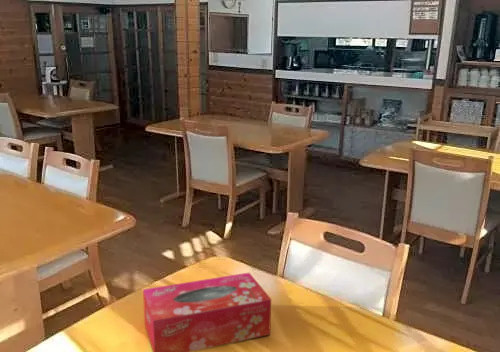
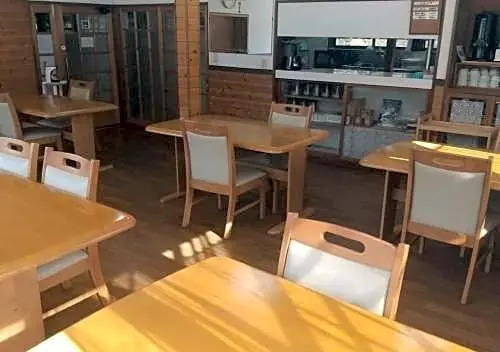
- tissue box [142,272,272,352]
